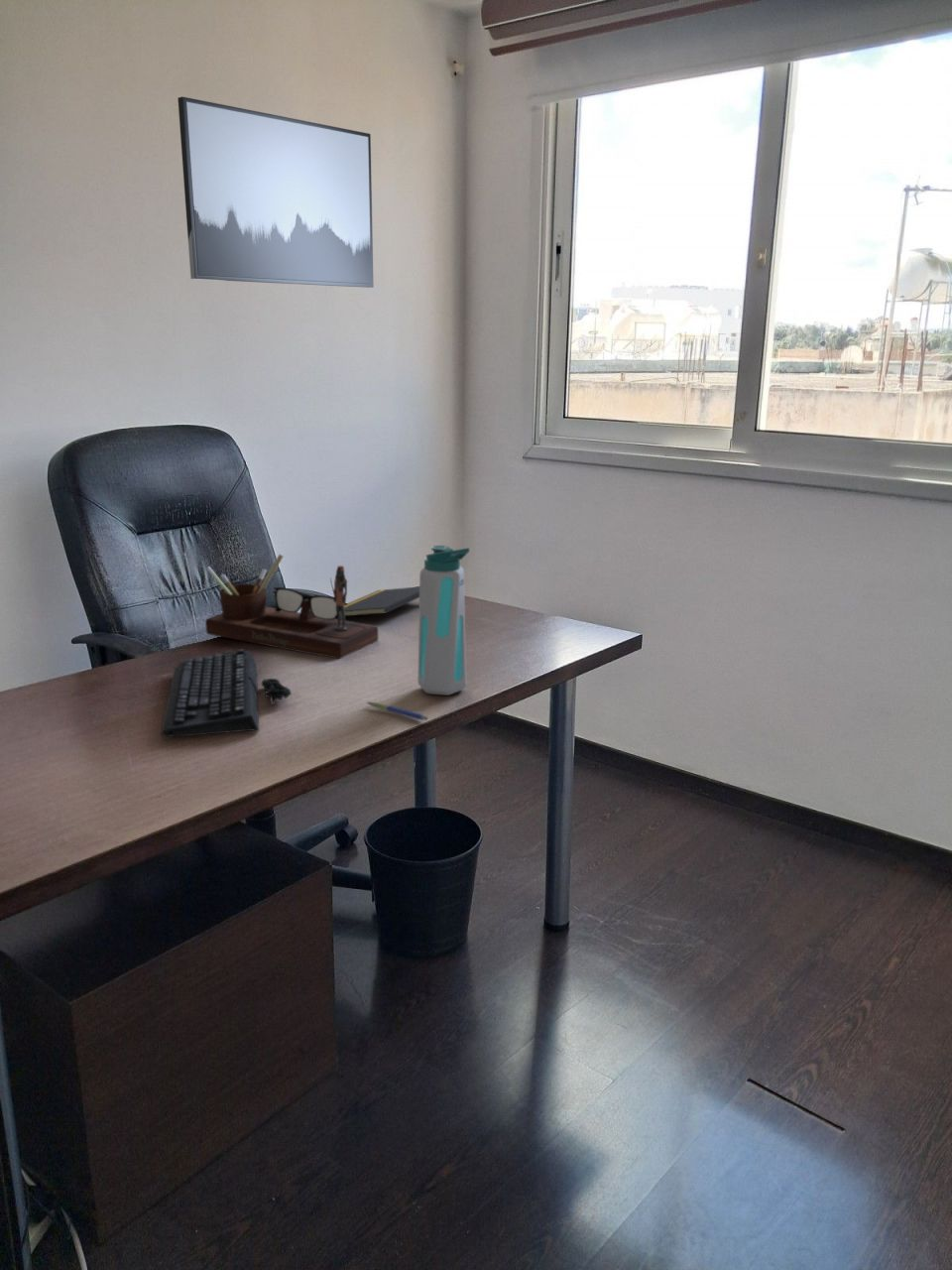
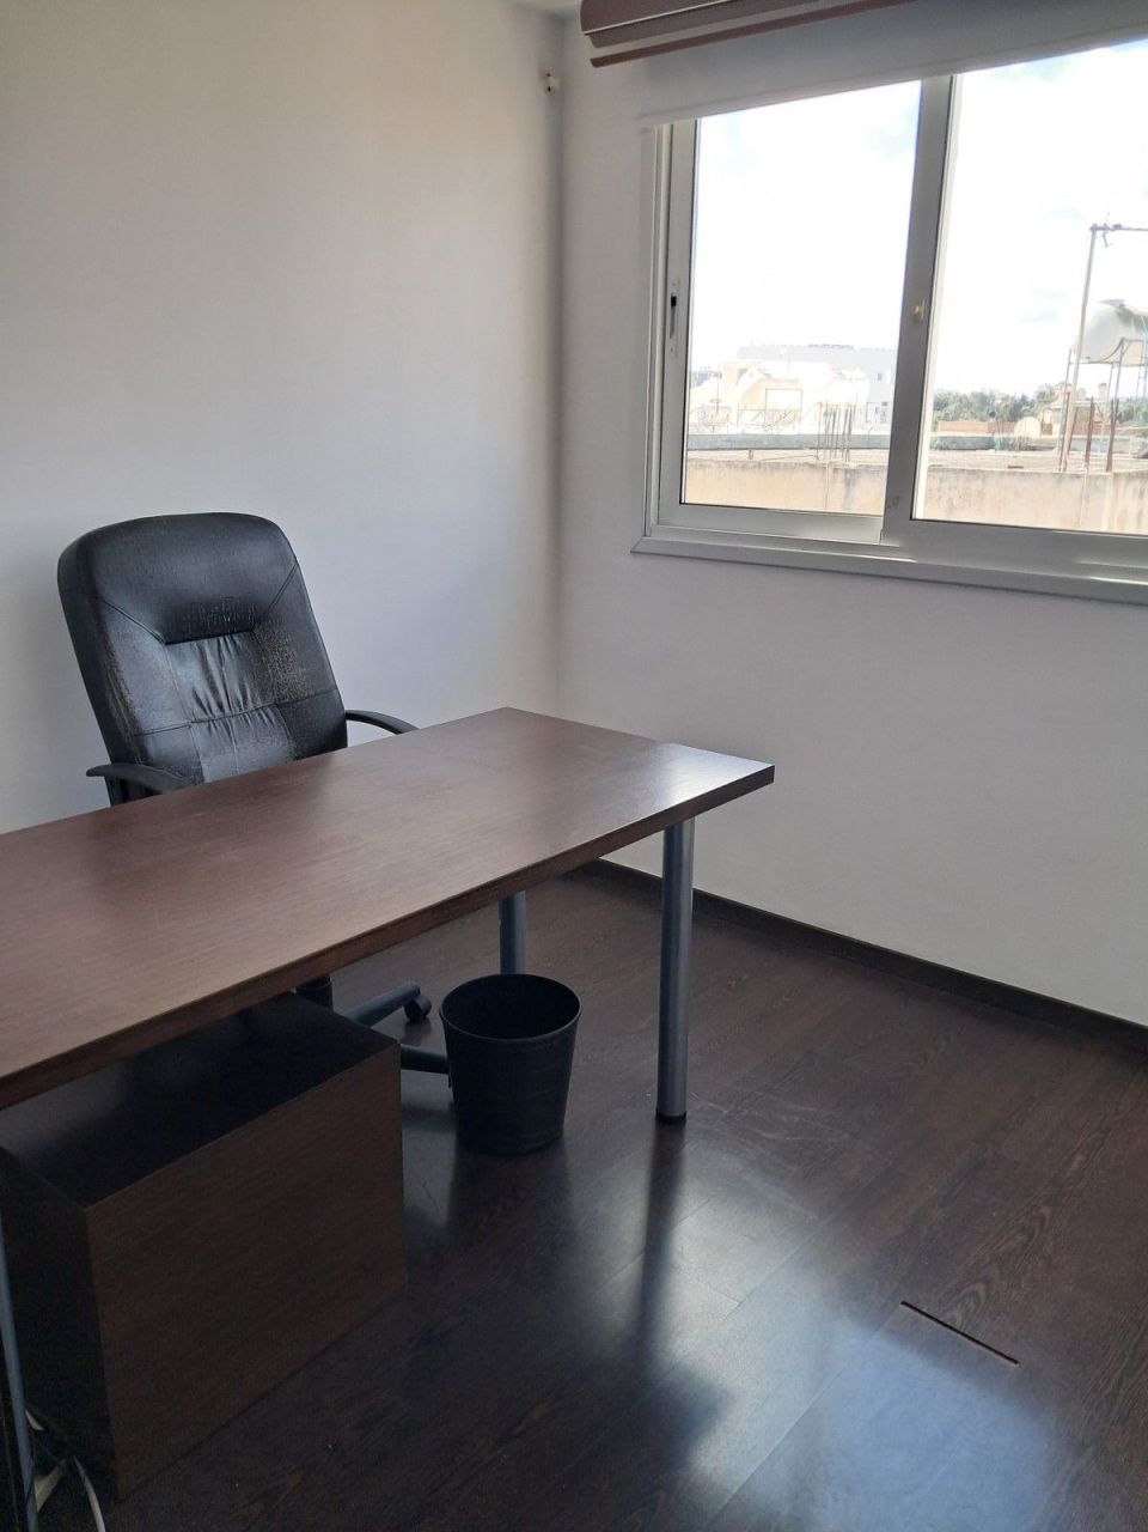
- notepad [344,585,419,617]
- wall art [178,96,375,289]
- water bottle [416,545,470,697]
- keyboard [160,648,293,738]
- desk organizer [204,554,380,660]
- pen [366,700,429,721]
